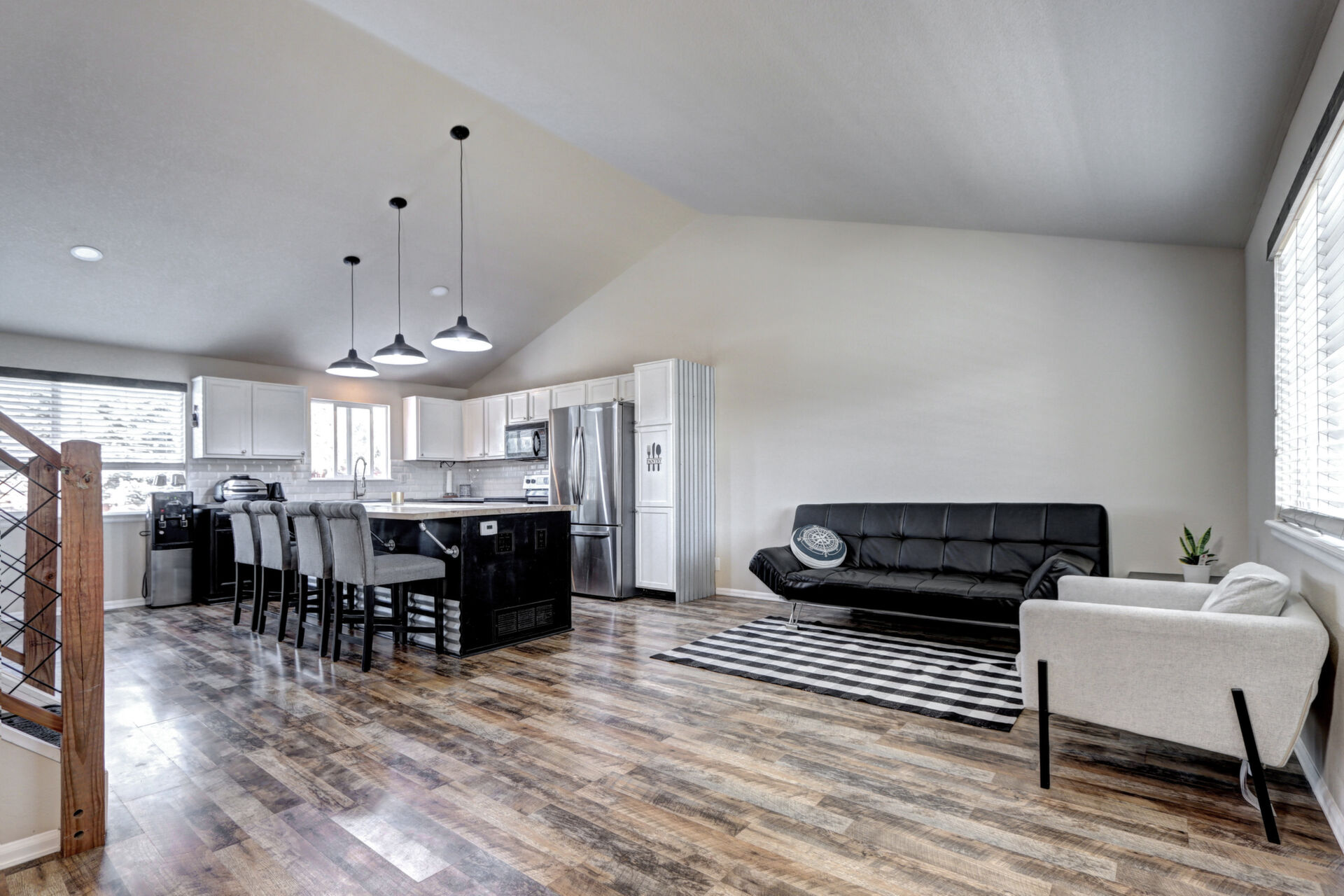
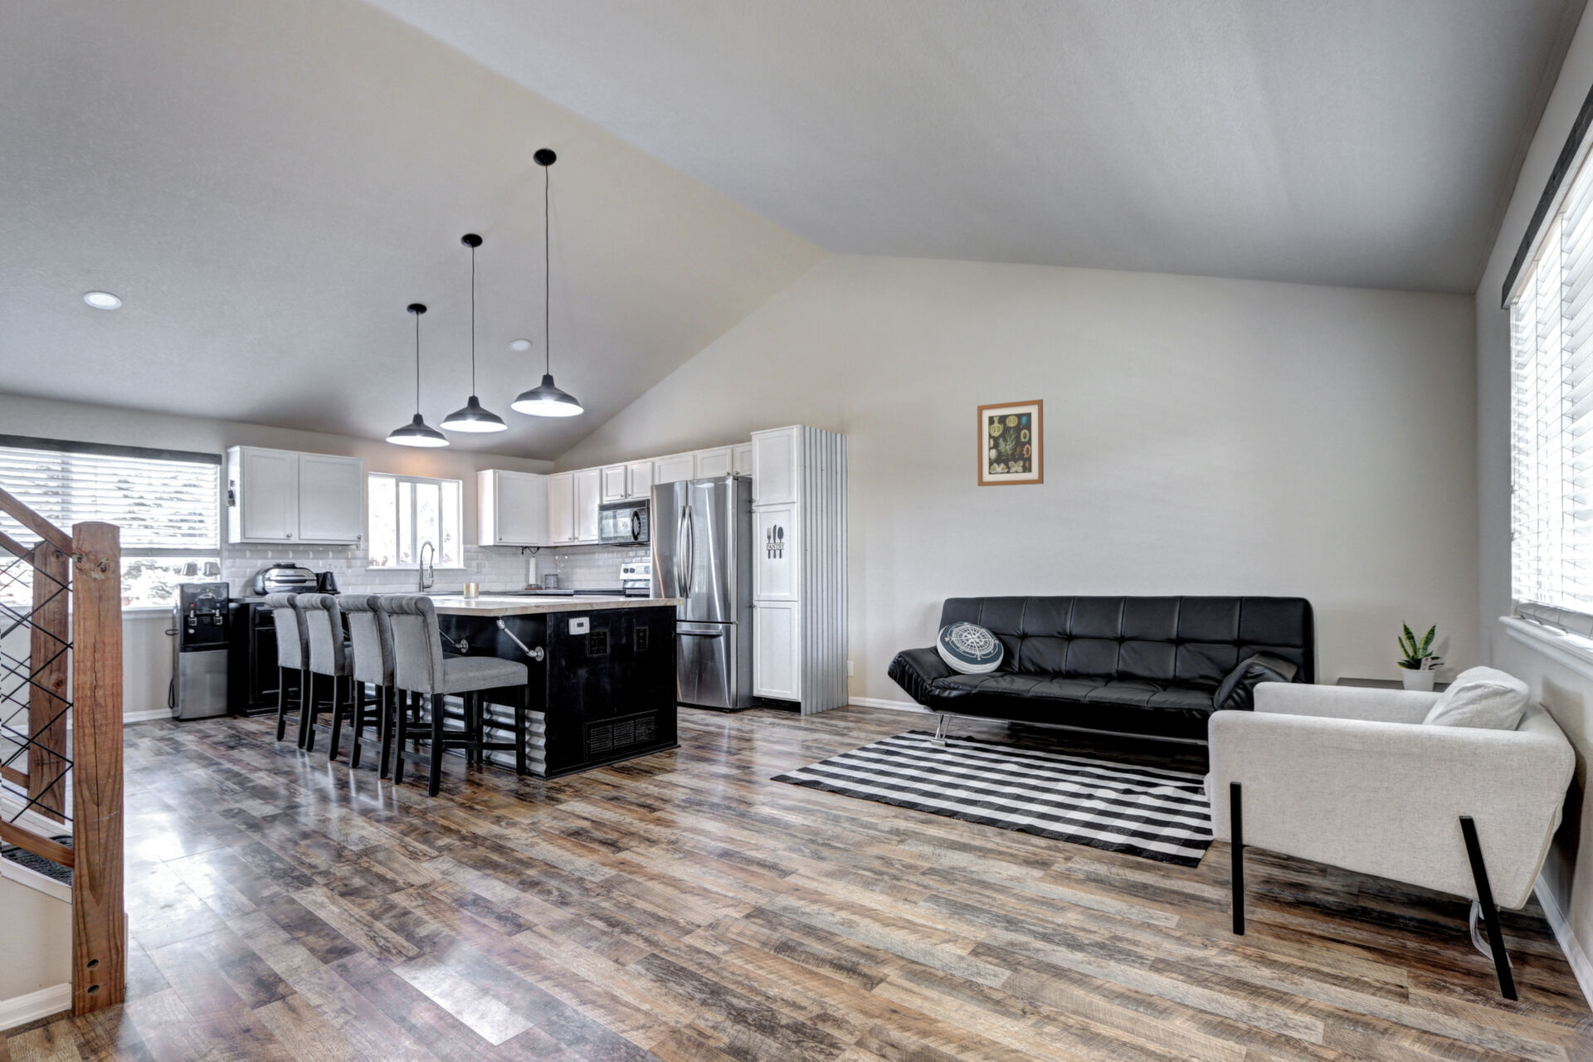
+ wall art [977,398,1044,487]
